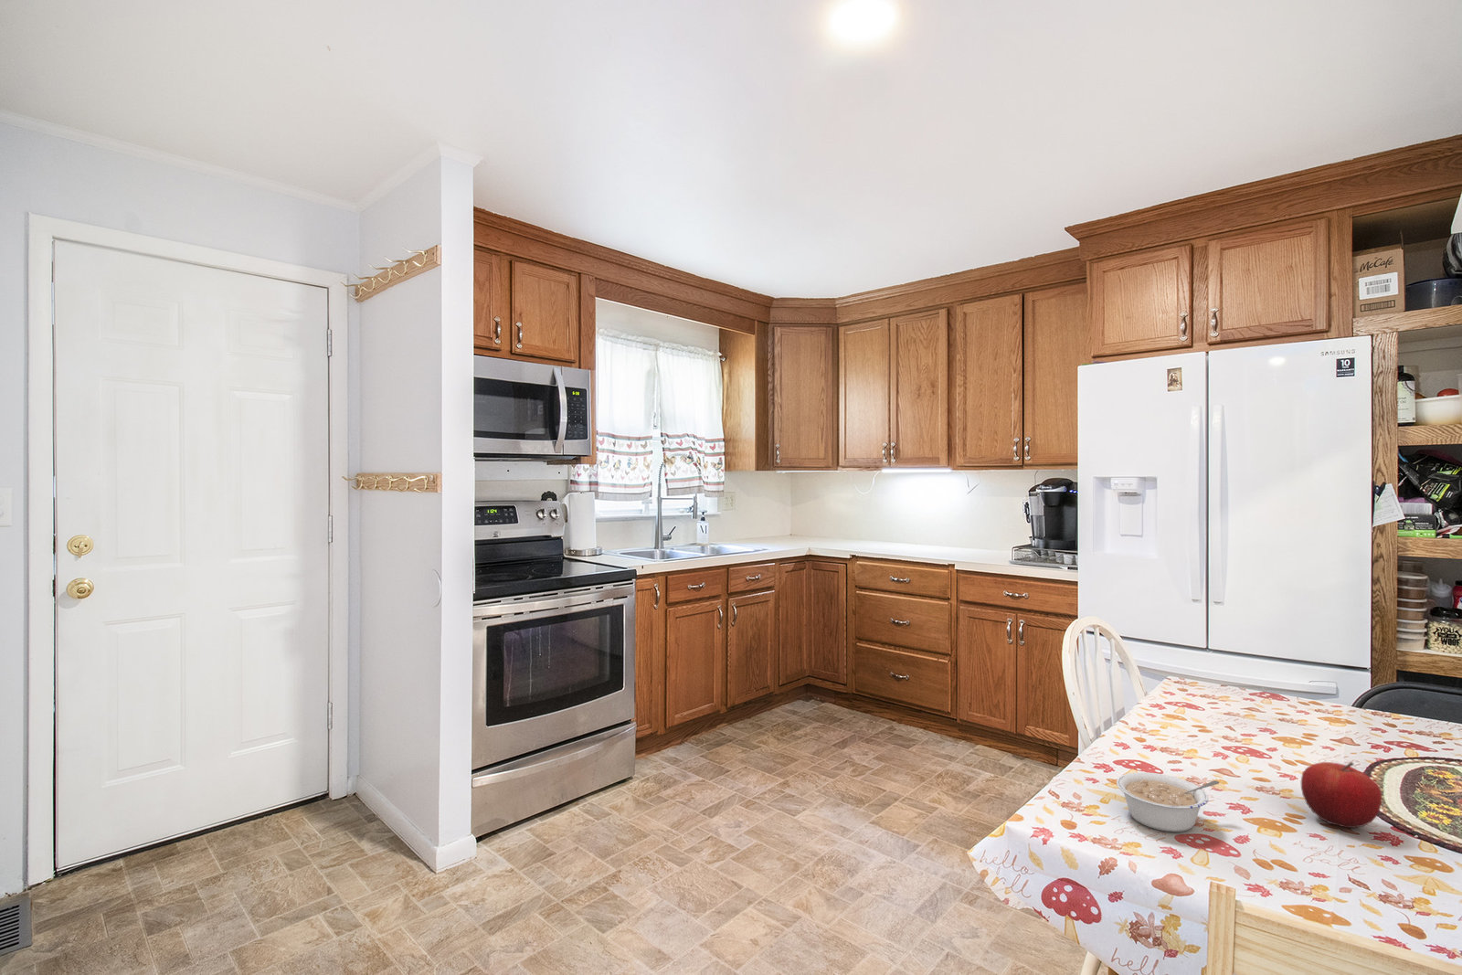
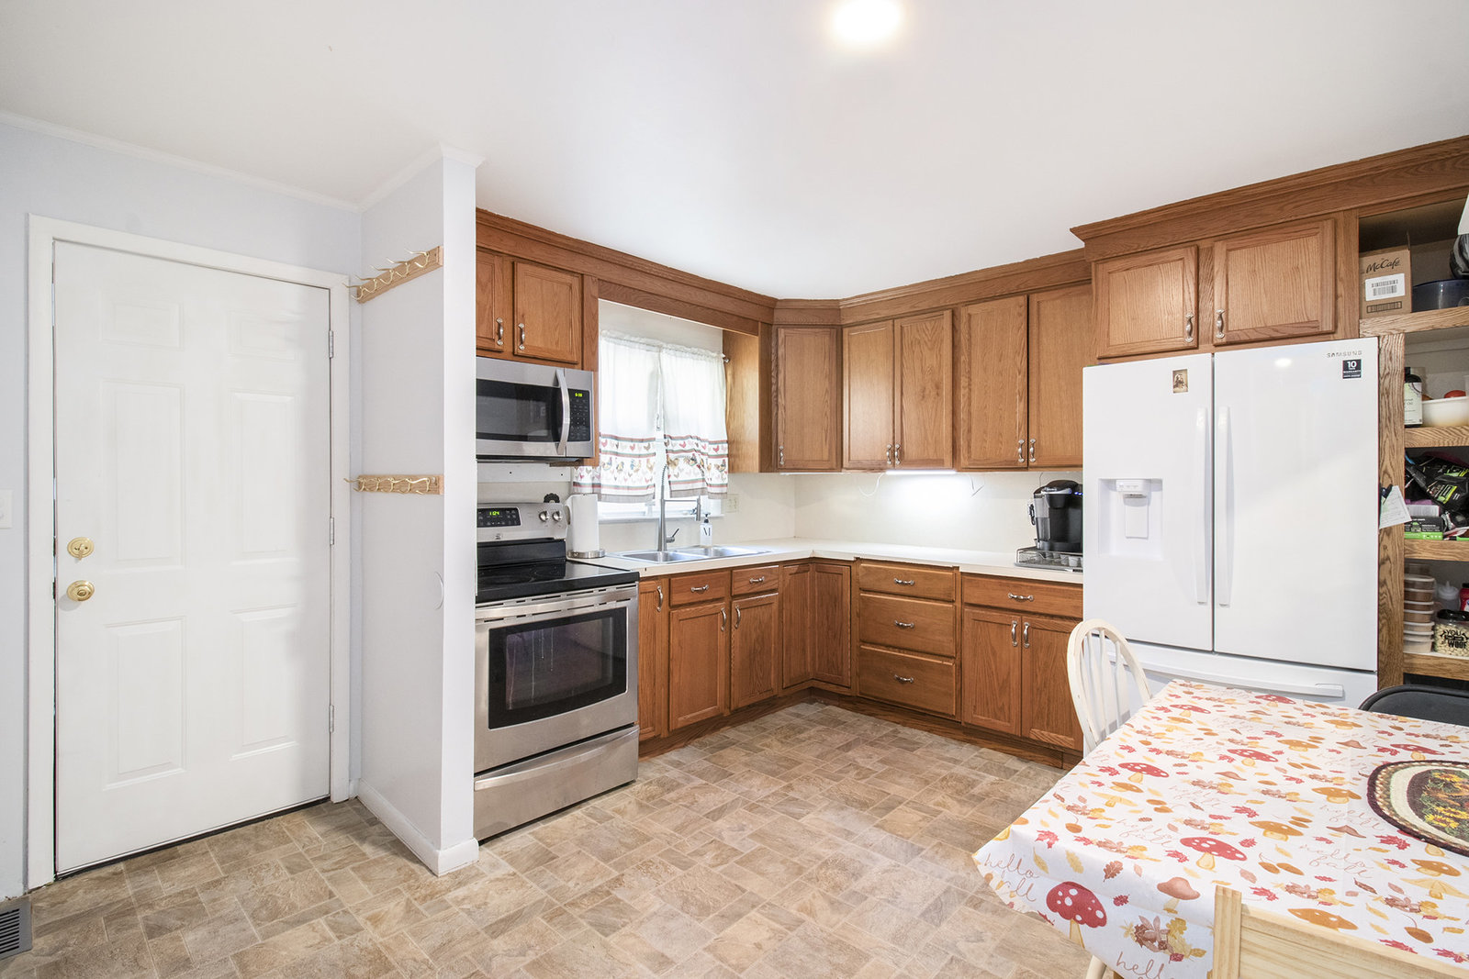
- legume [1116,772,1219,832]
- fruit [1300,762,1383,829]
